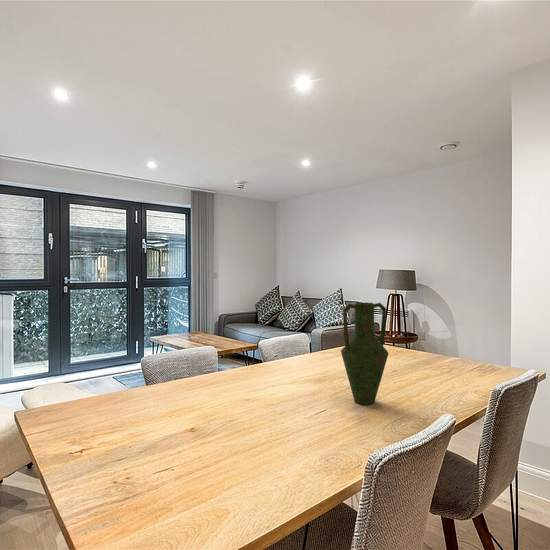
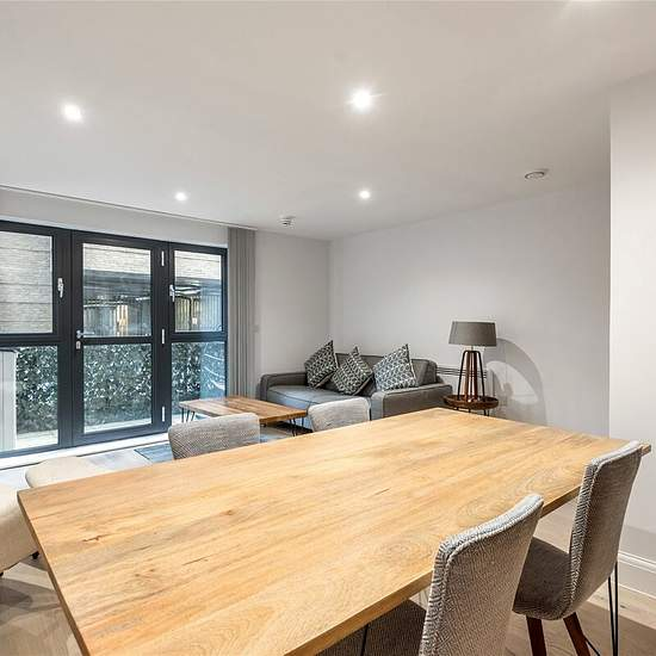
- vase [340,302,390,406]
